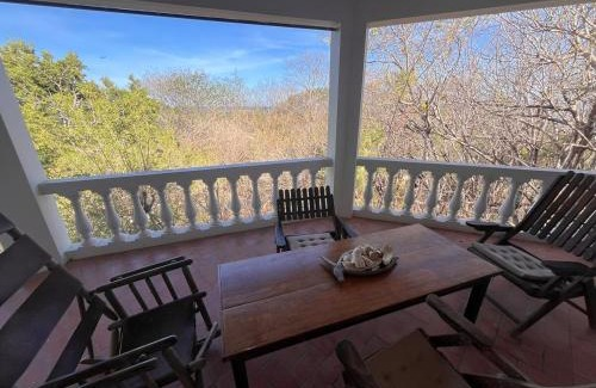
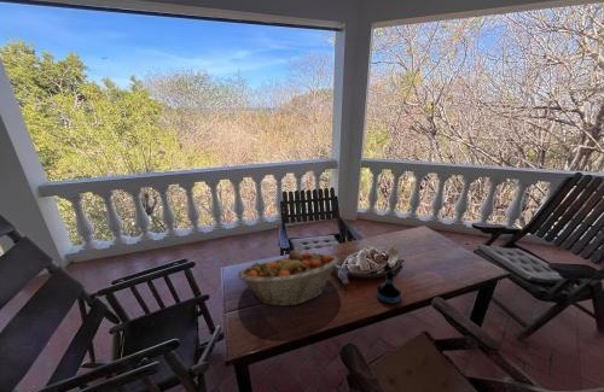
+ tequila bottle [376,270,402,305]
+ fruit basket [237,250,339,308]
